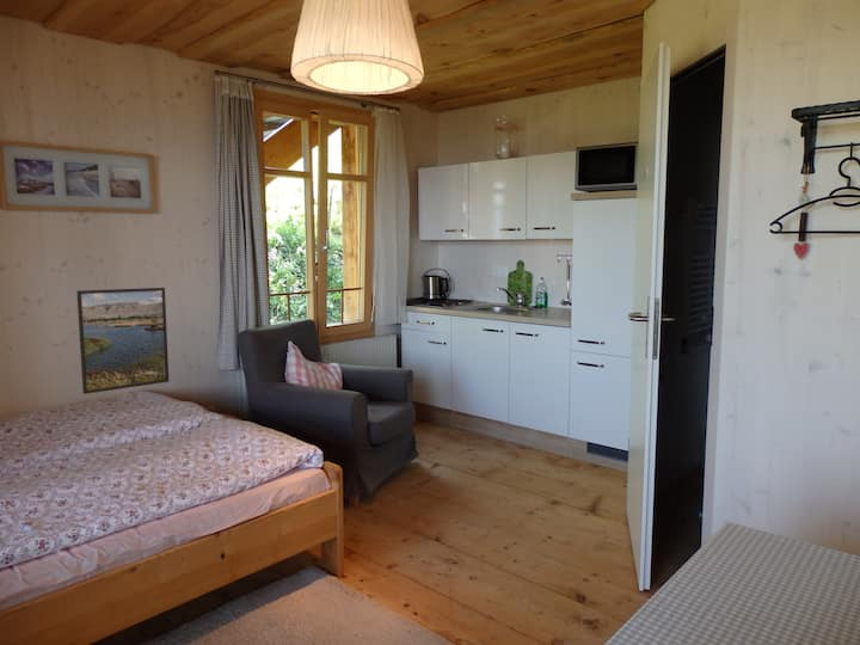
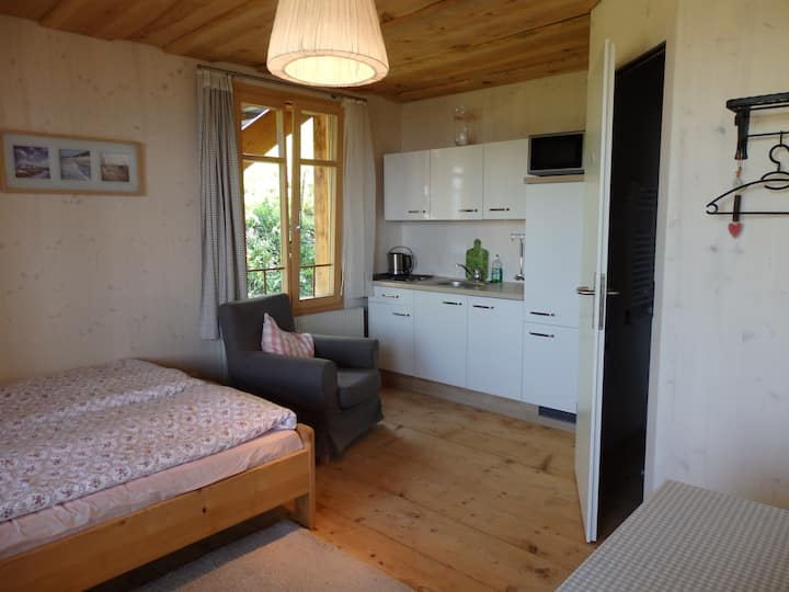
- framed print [75,287,170,395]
